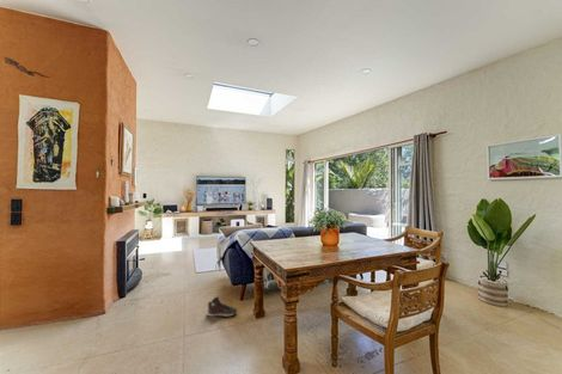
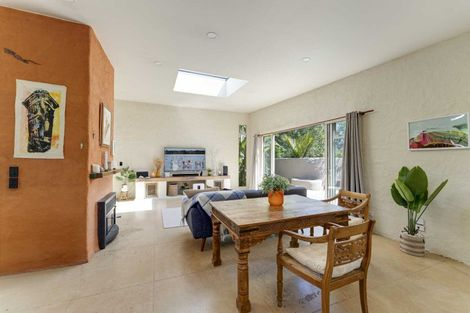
- sneaker [206,296,238,318]
